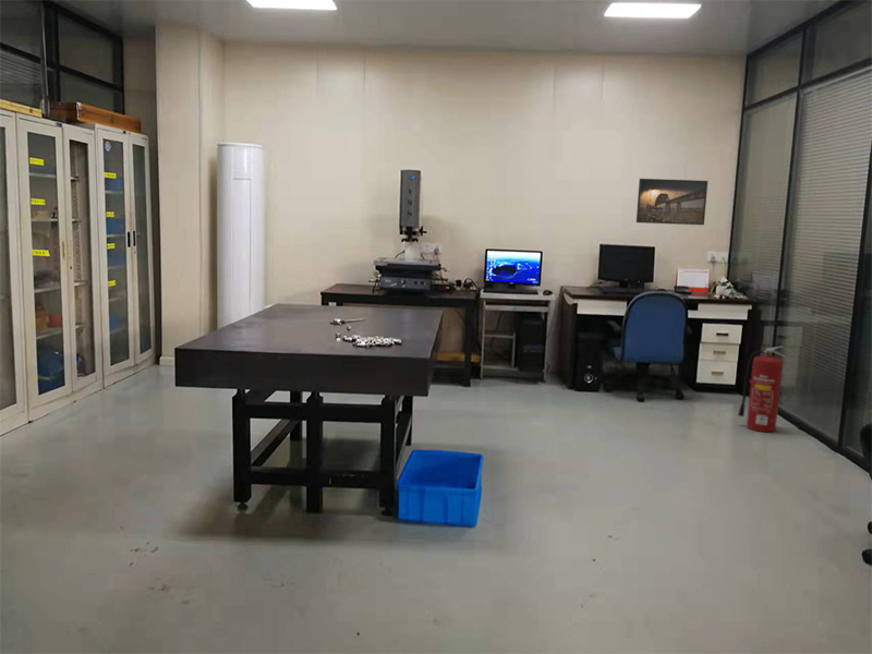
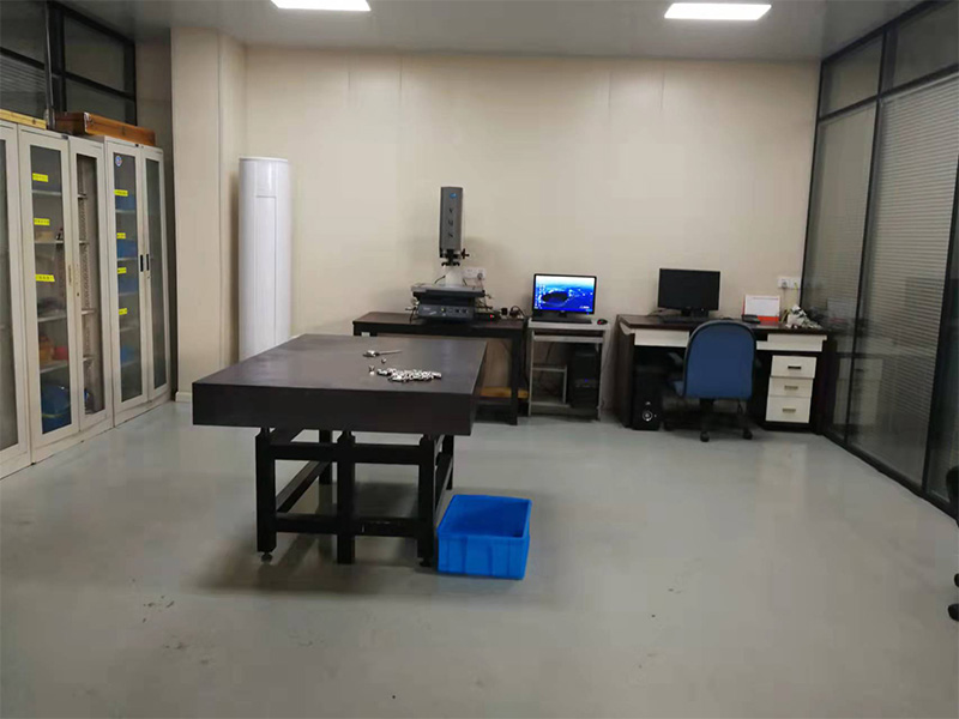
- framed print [635,178,708,226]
- fire extinguisher [737,346,787,433]
